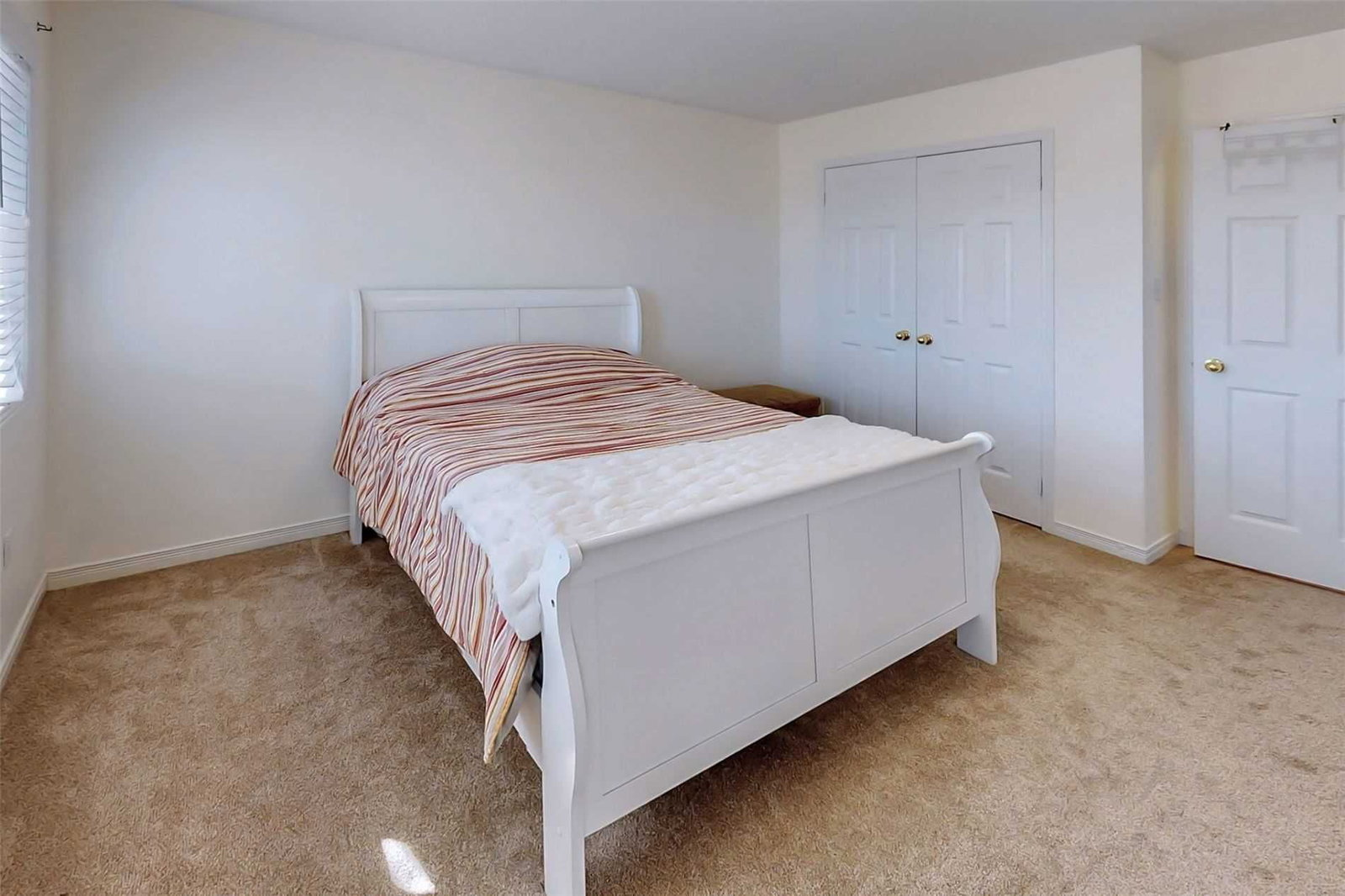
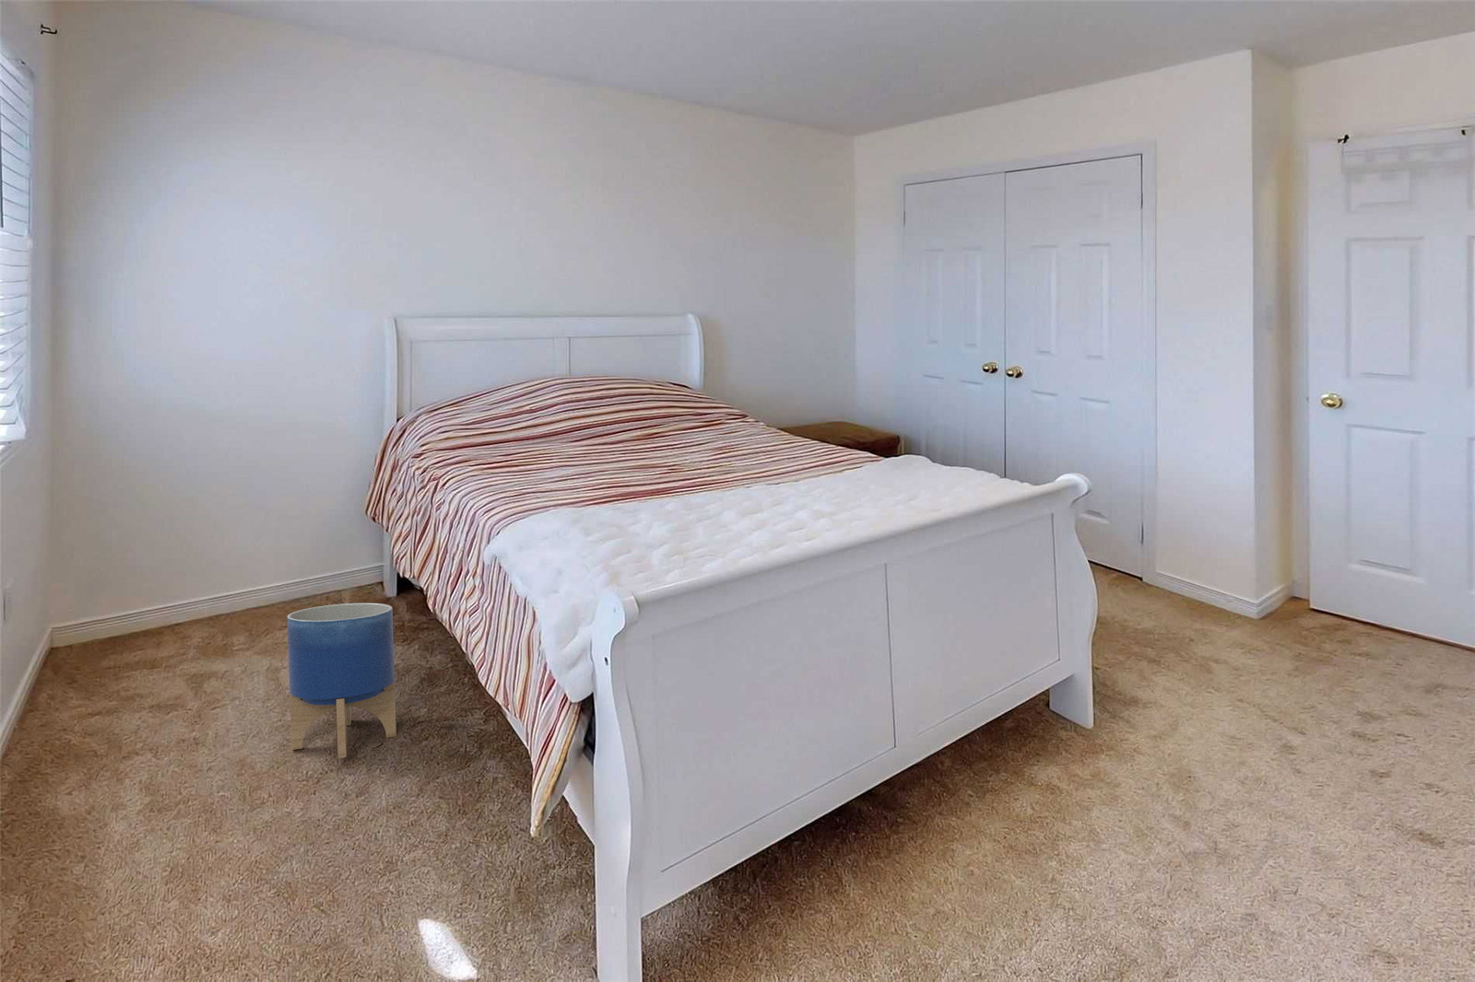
+ planter [286,603,397,760]
